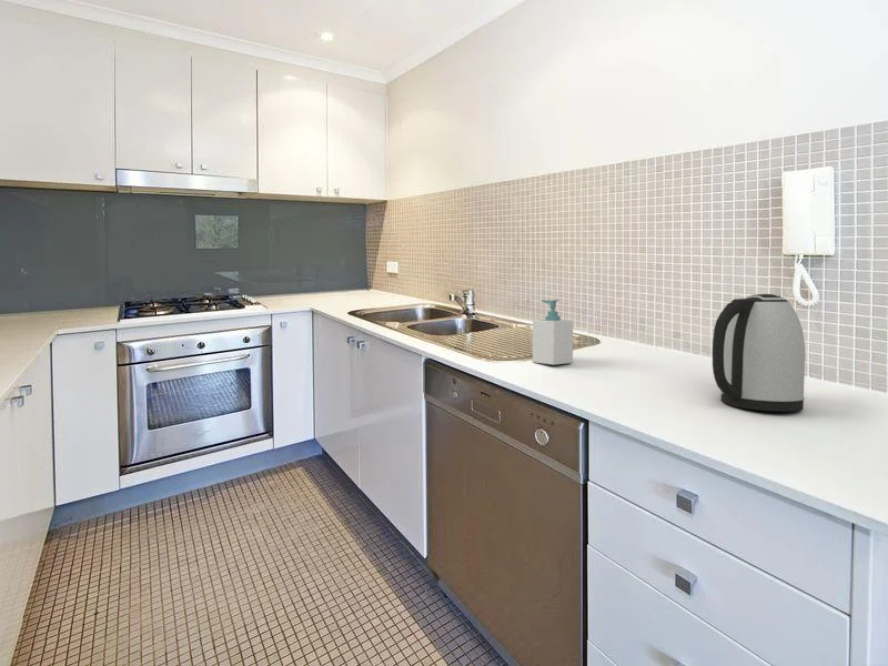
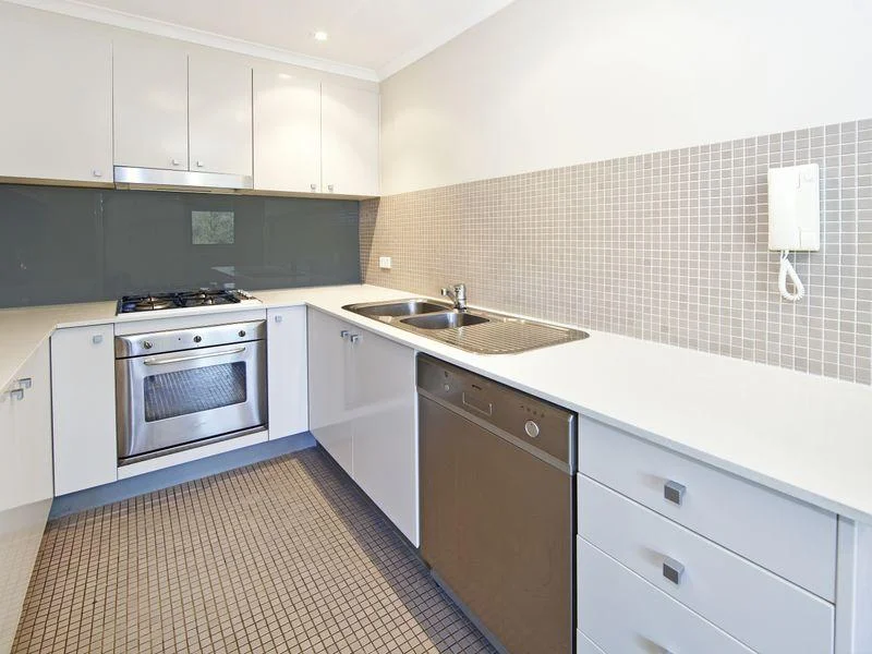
- soap bottle [532,299,574,366]
- kettle [712,293,806,413]
